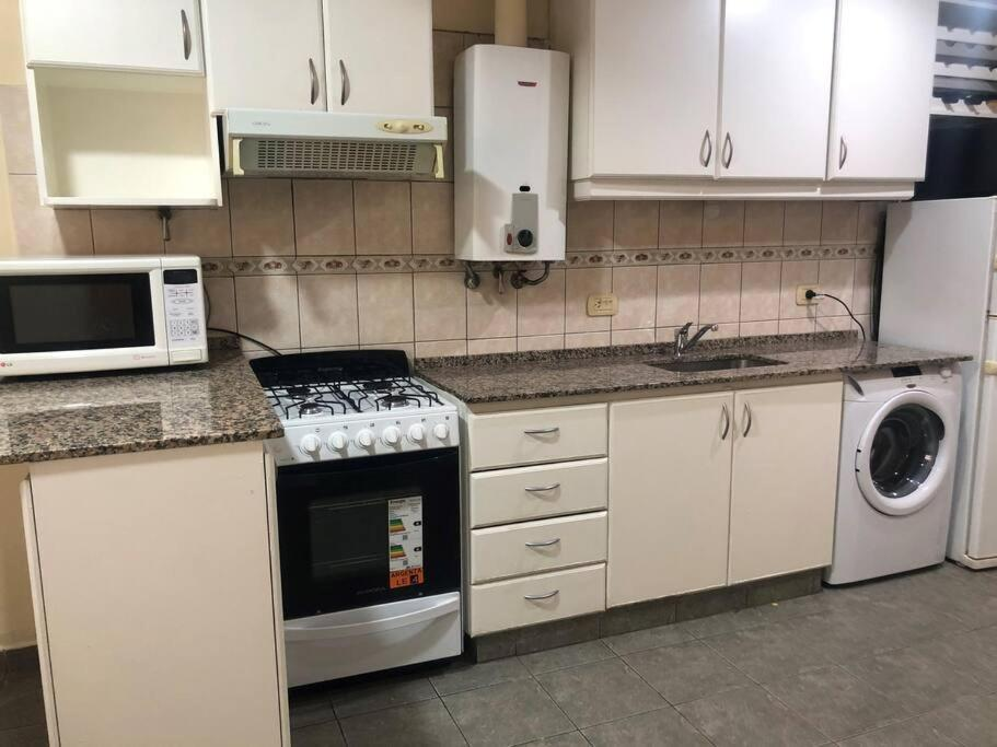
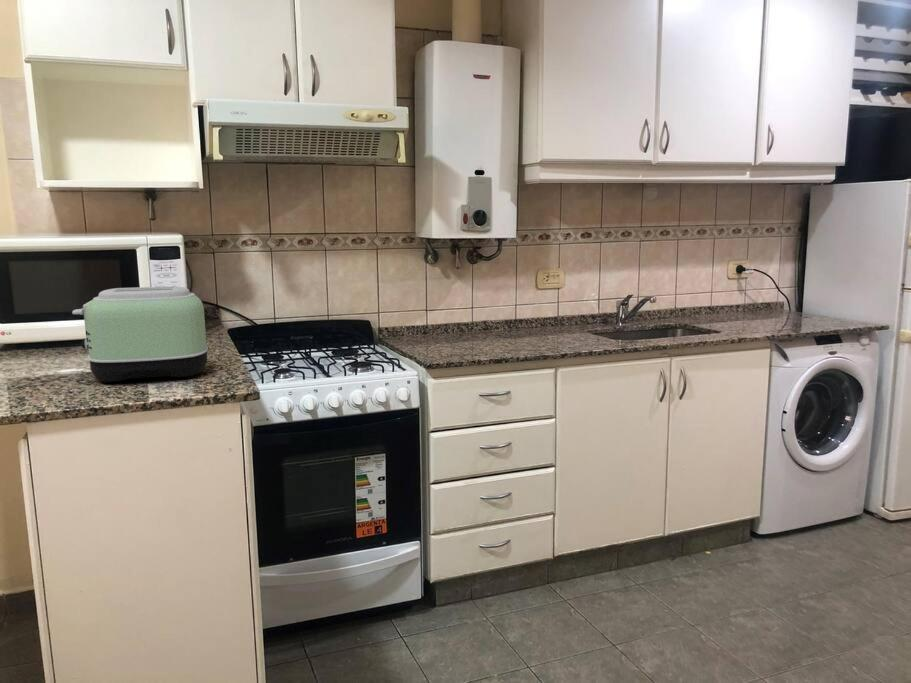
+ toaster [71,285,209,384]
